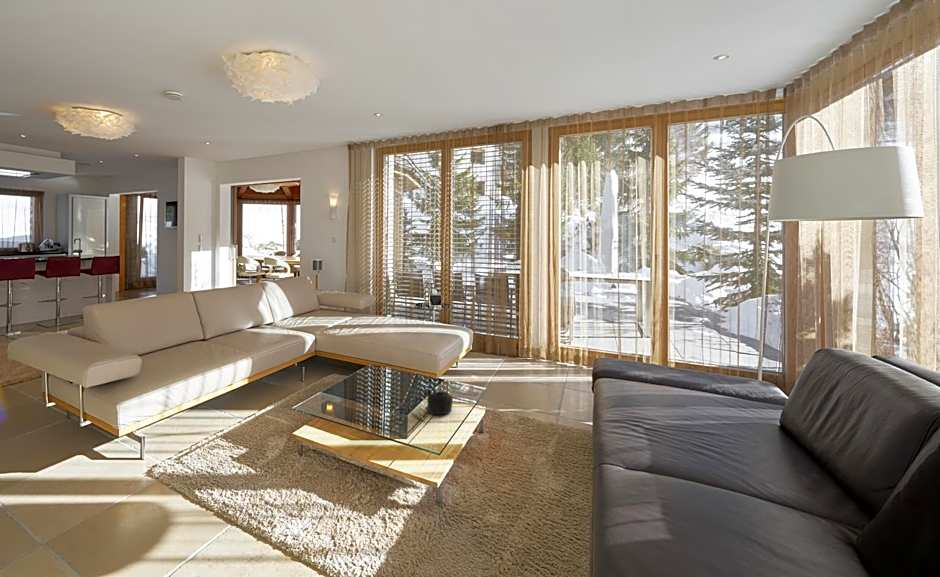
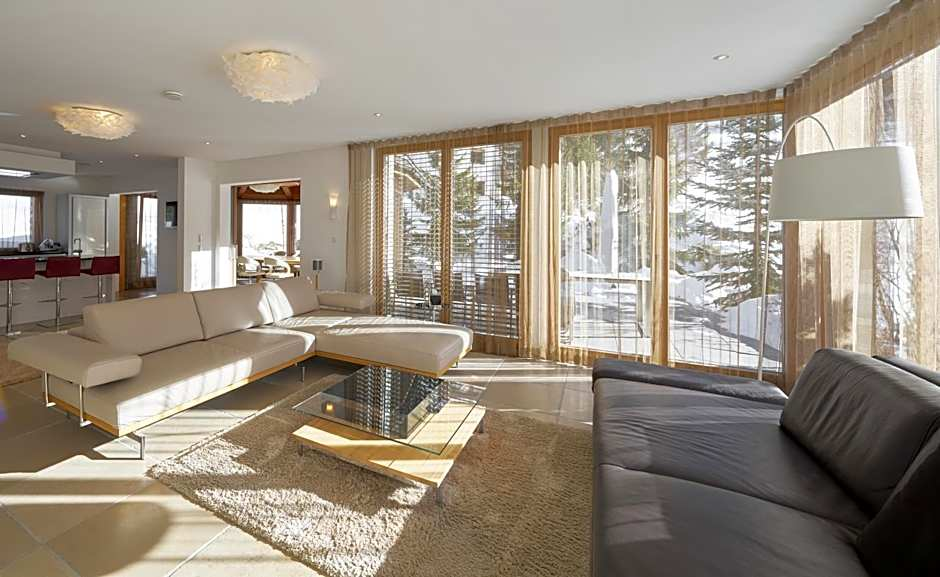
- teapot [422,388,454,415]
